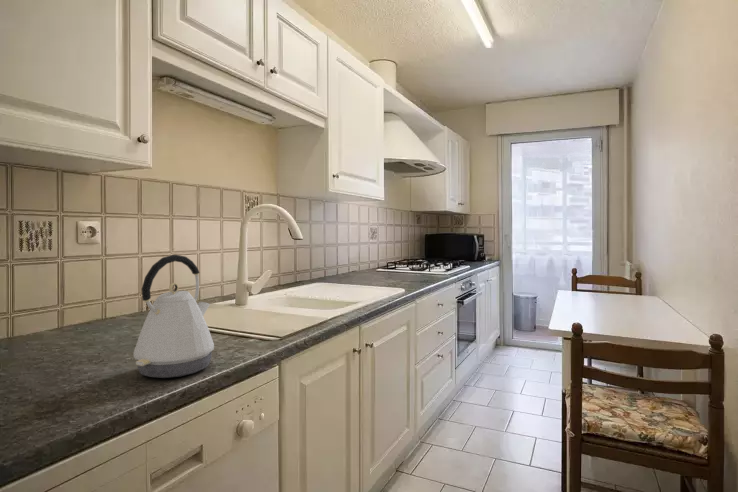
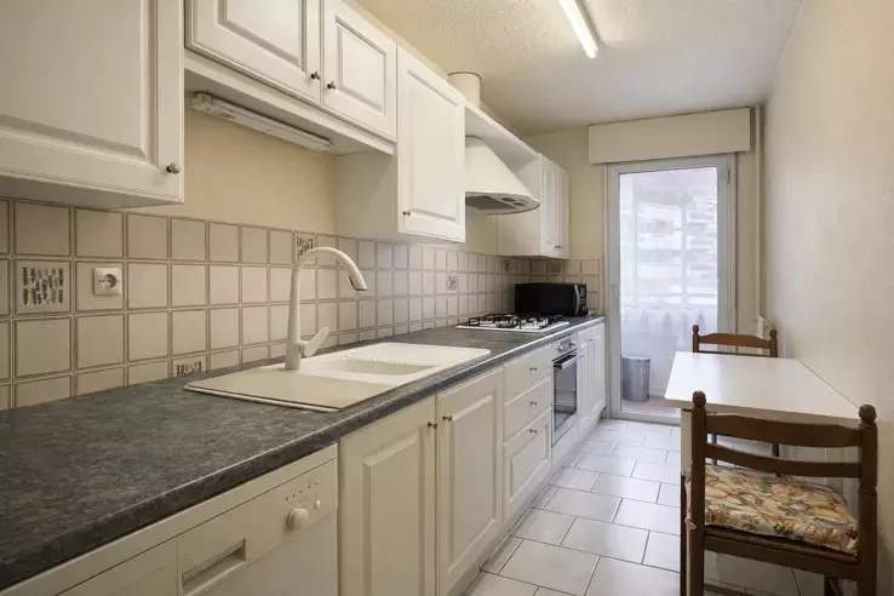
- kettle [133,254,215,379]
